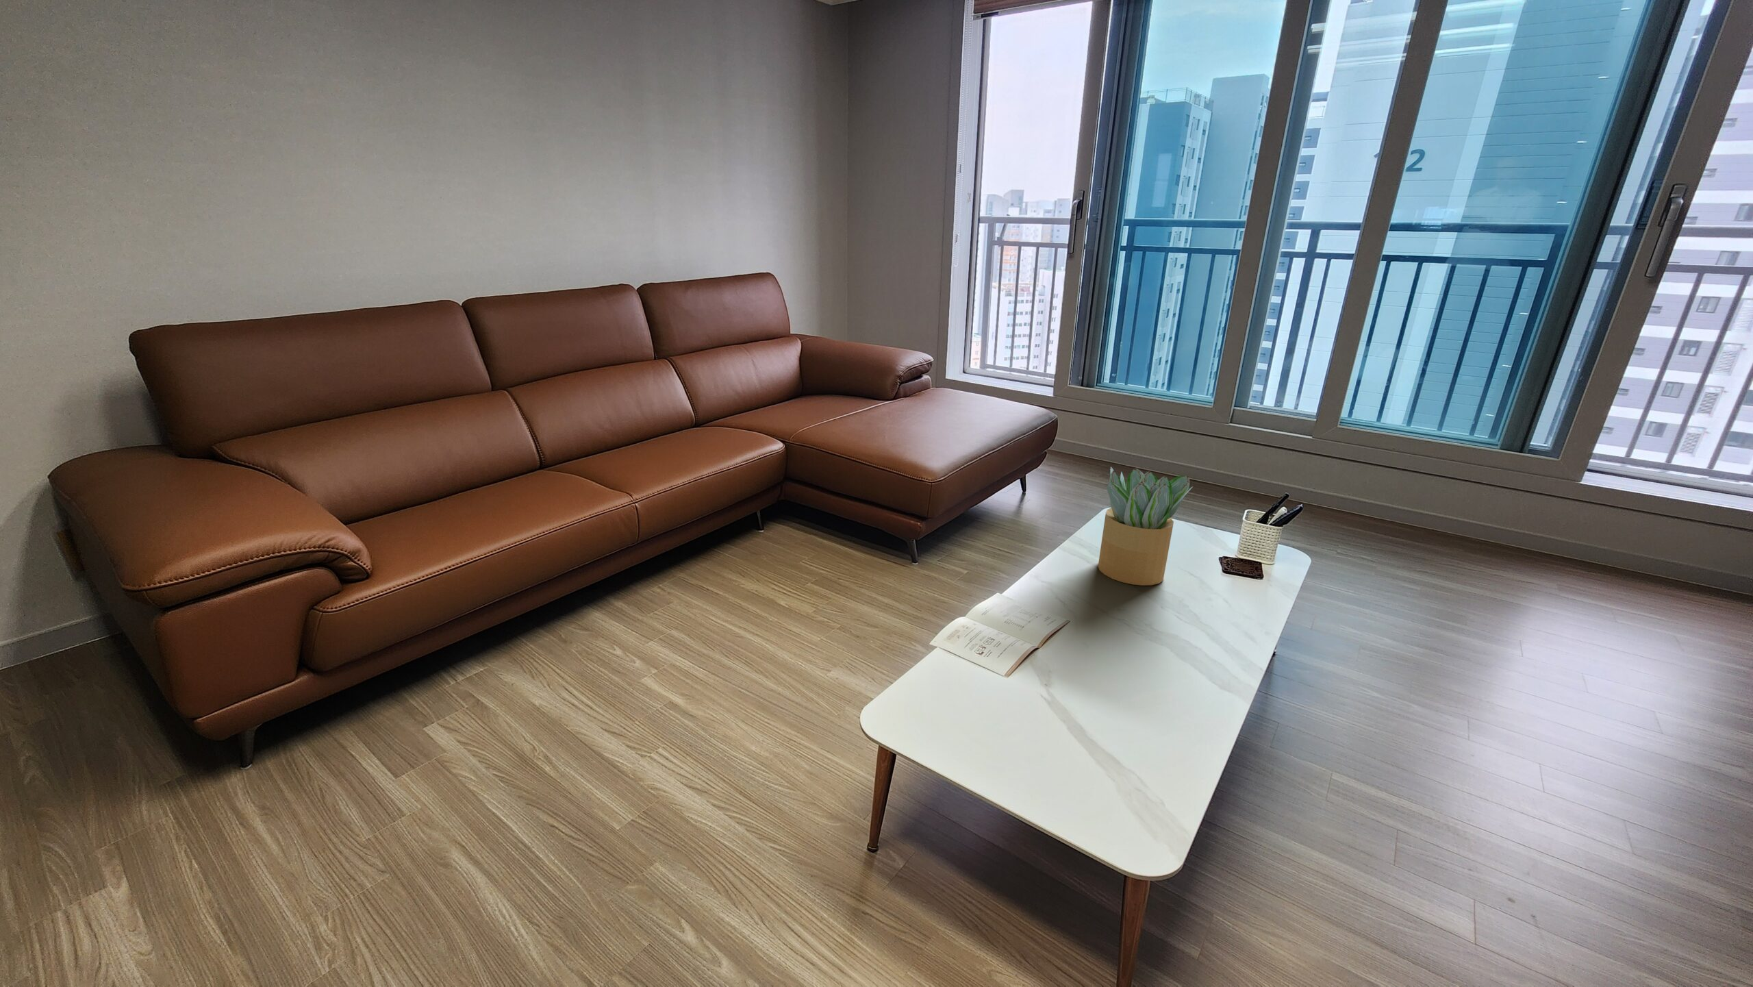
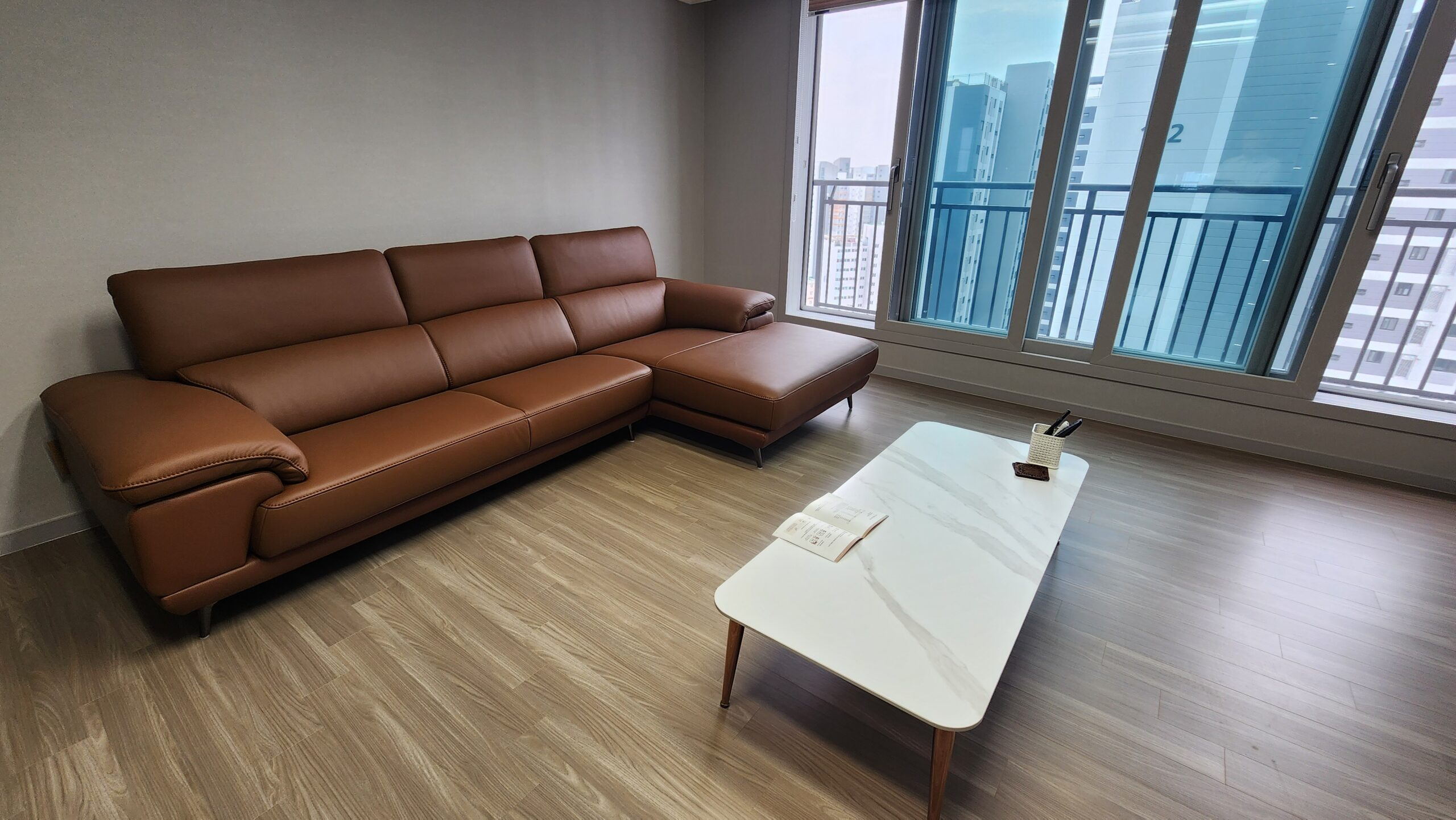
- potted plant [1098,467,1193,586]
